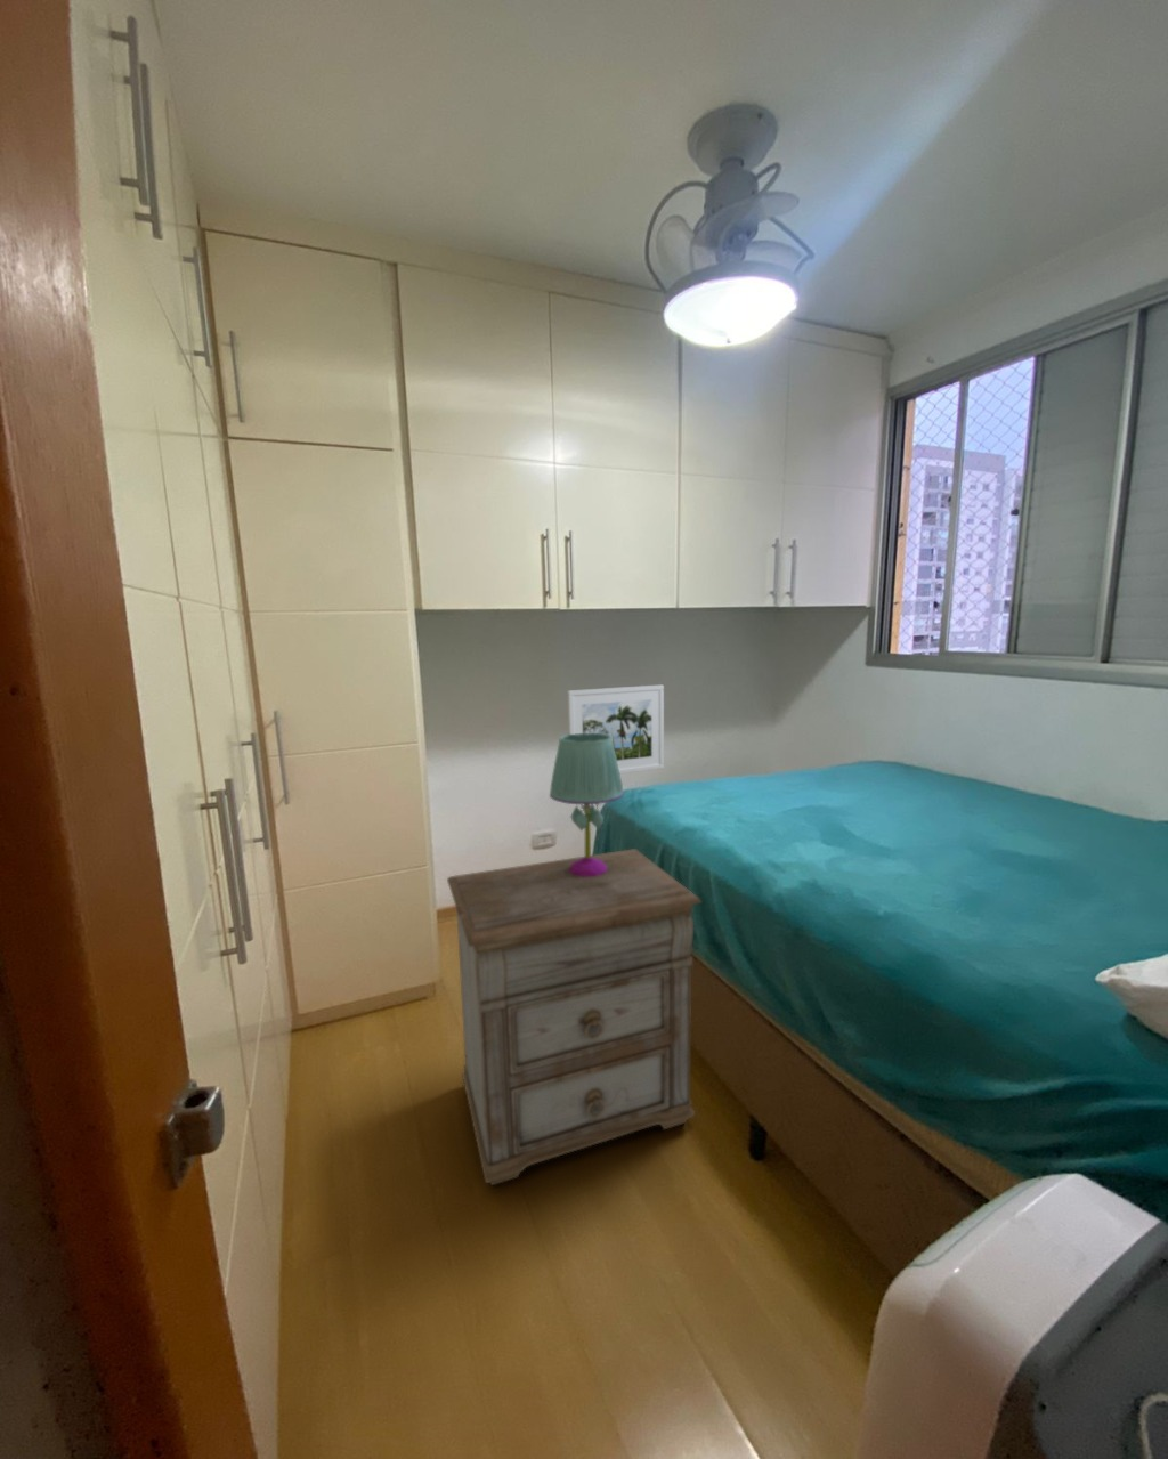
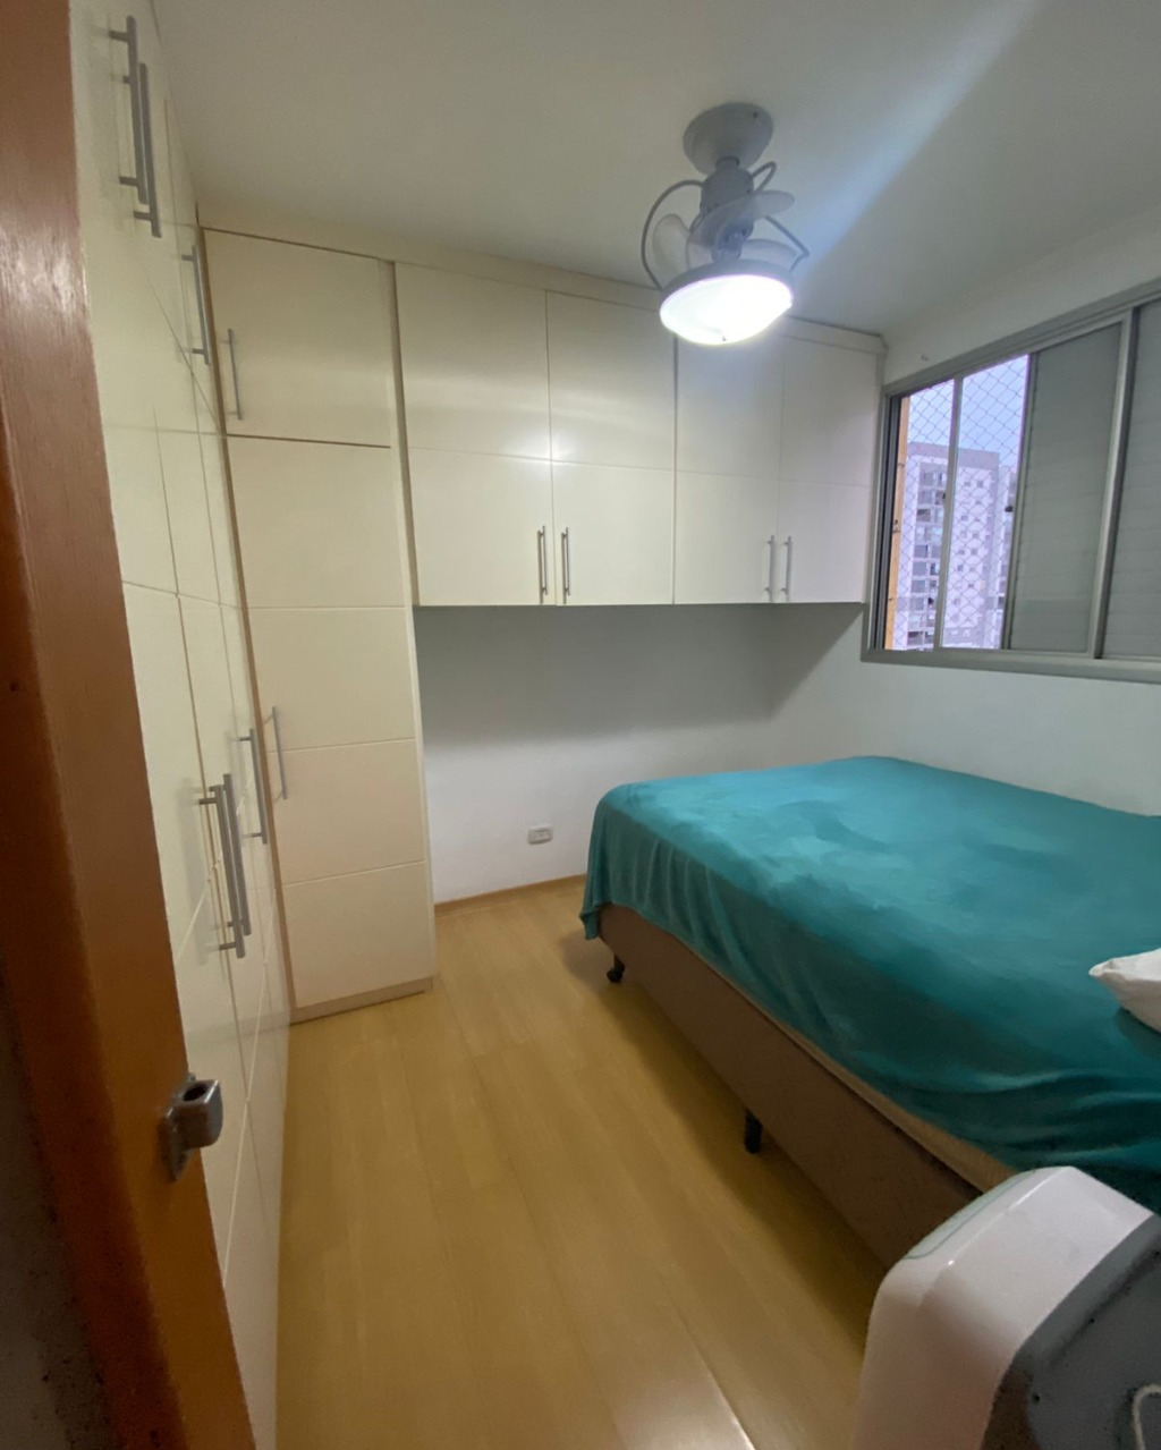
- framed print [566,683,665,775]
- nightstand [446,848,703,1186]
- table lamp [548,733,625,877]
